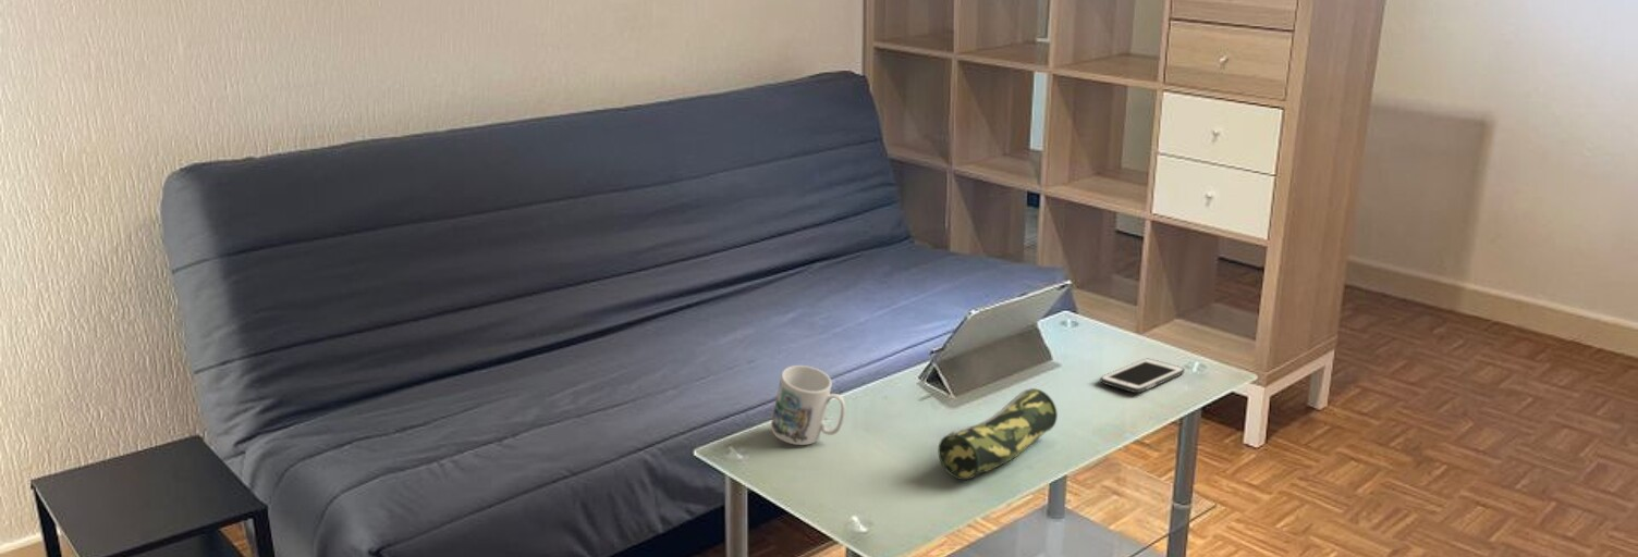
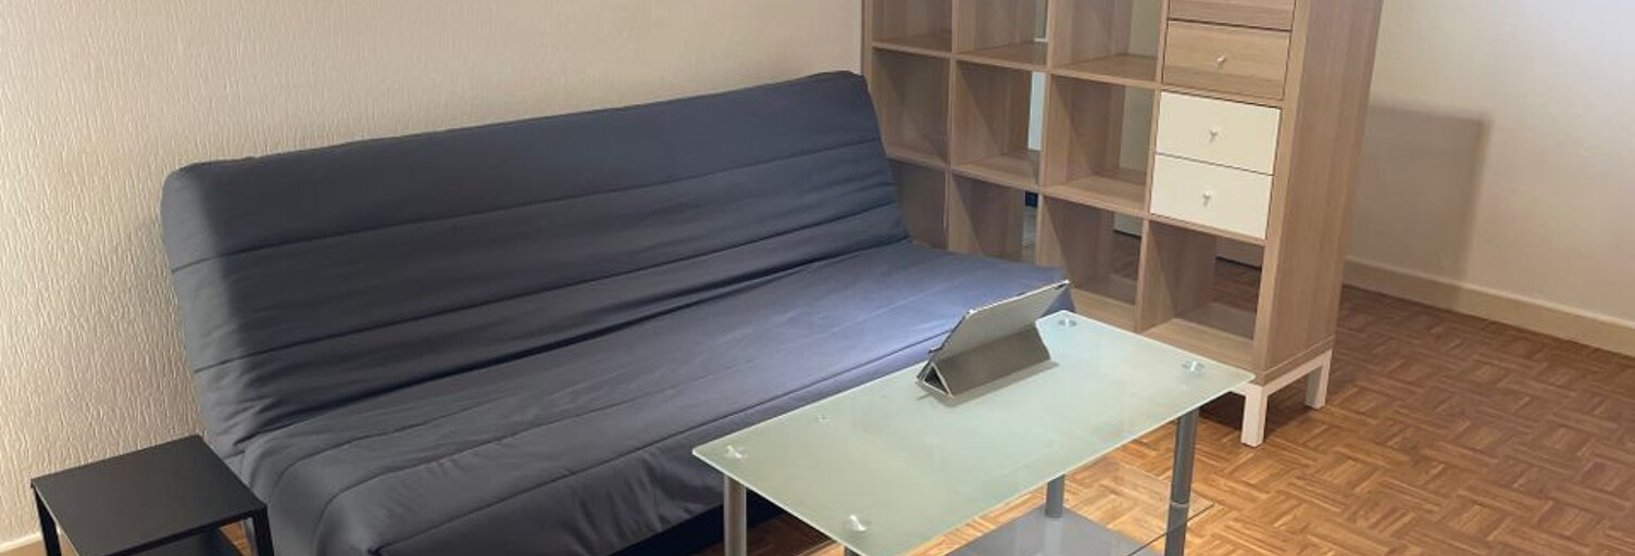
- mug [770,364,846,446]
- cell phone [1099,358,1186,394]
- pencil case [937,387,1059,481]
